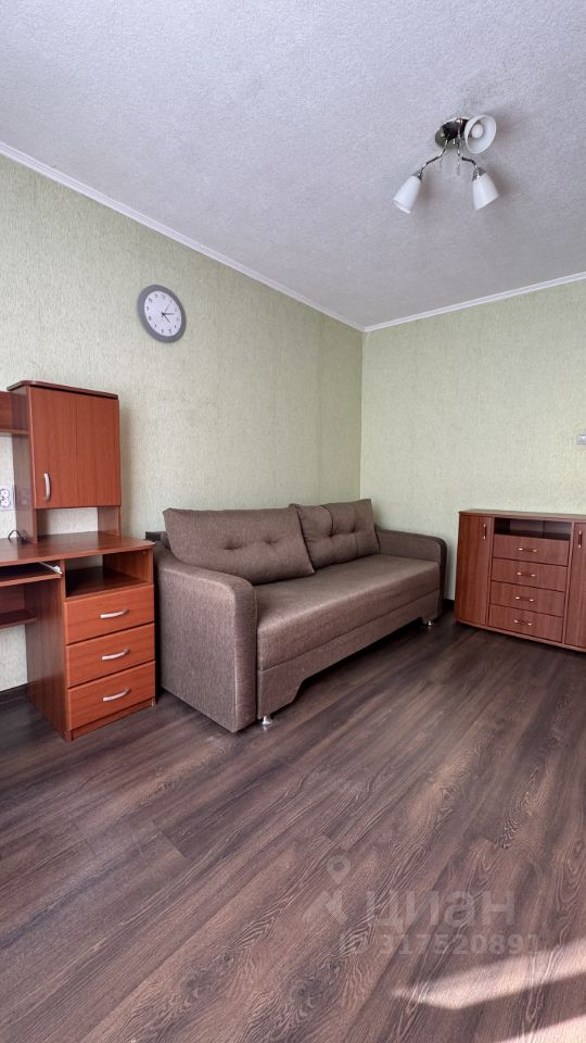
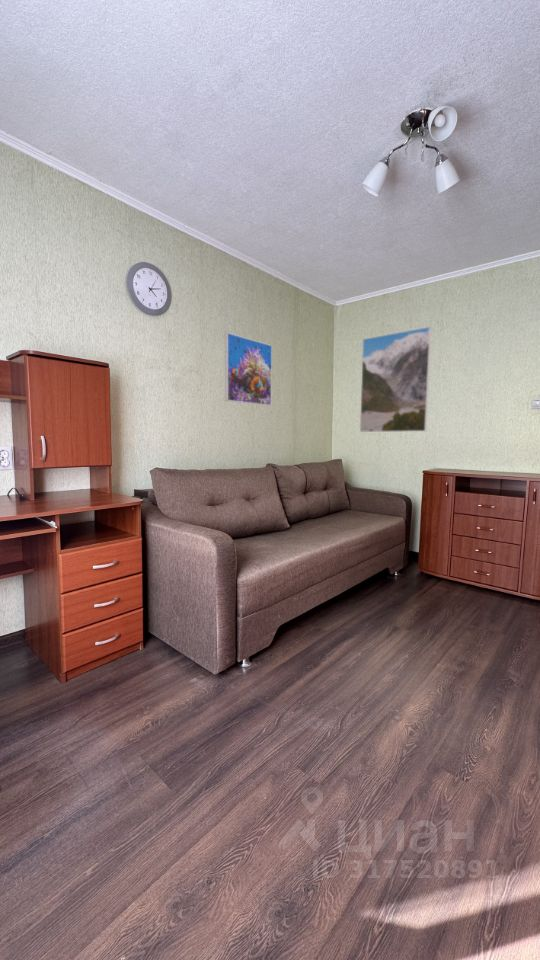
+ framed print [224,332,273,407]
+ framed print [359,326,432,433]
